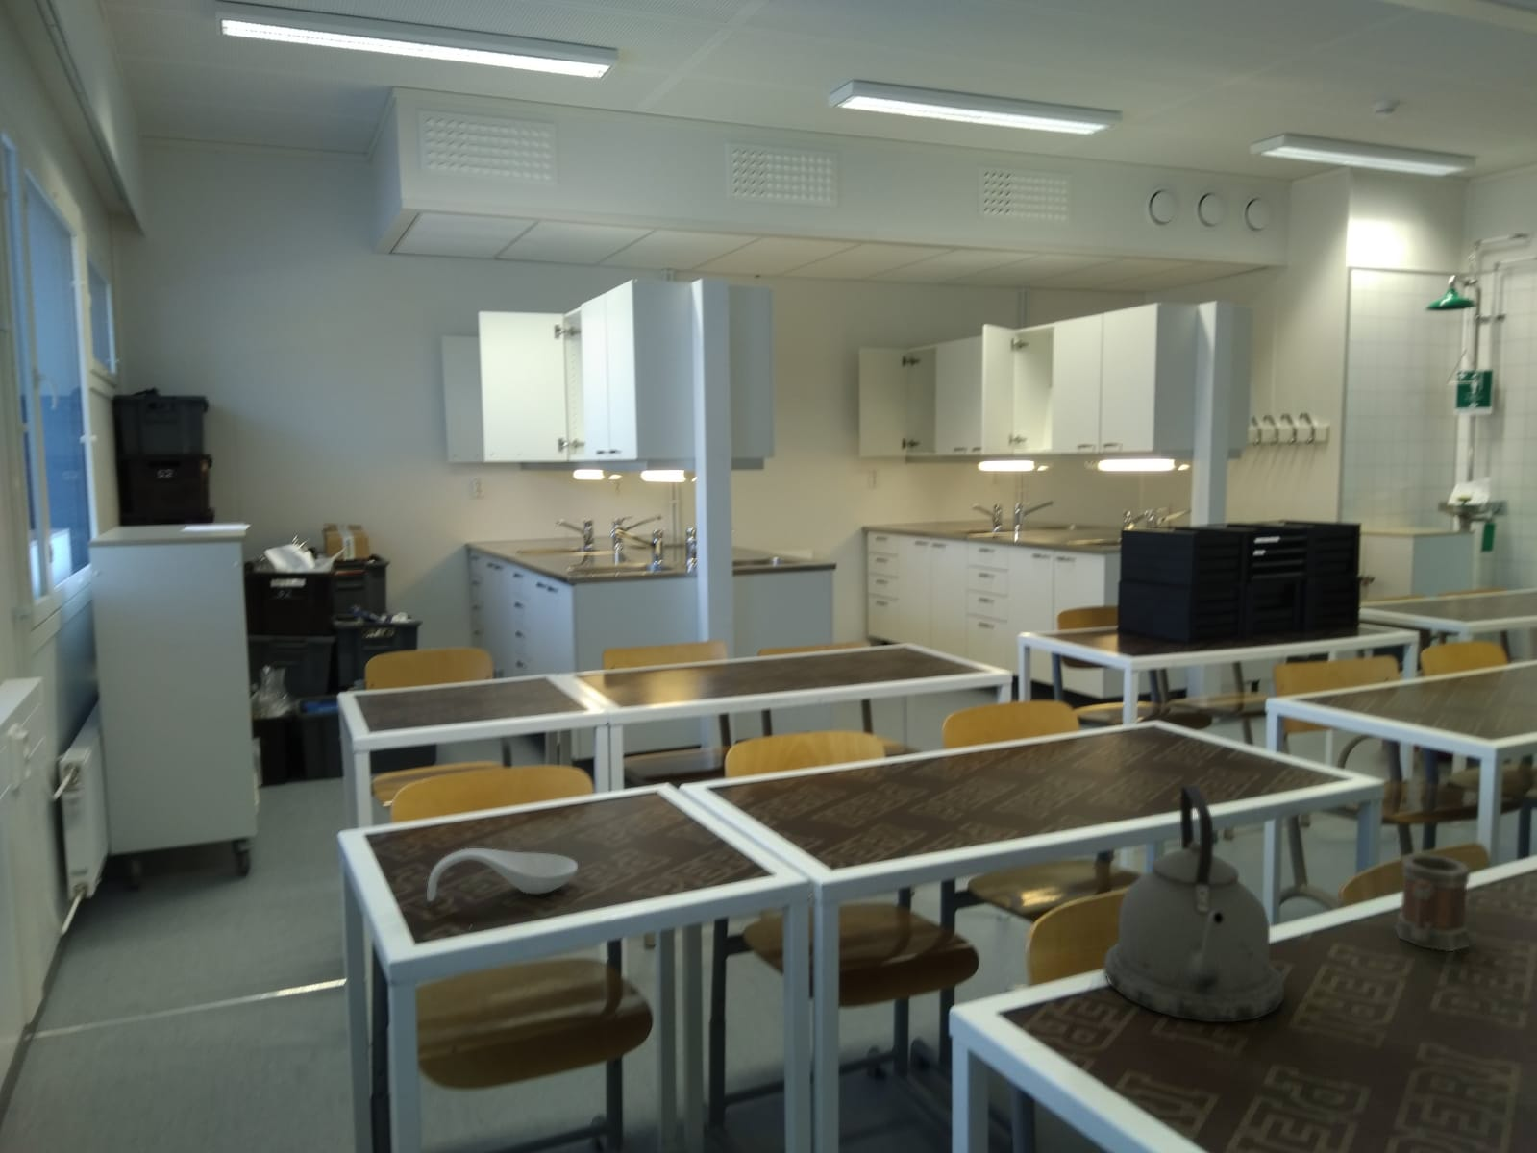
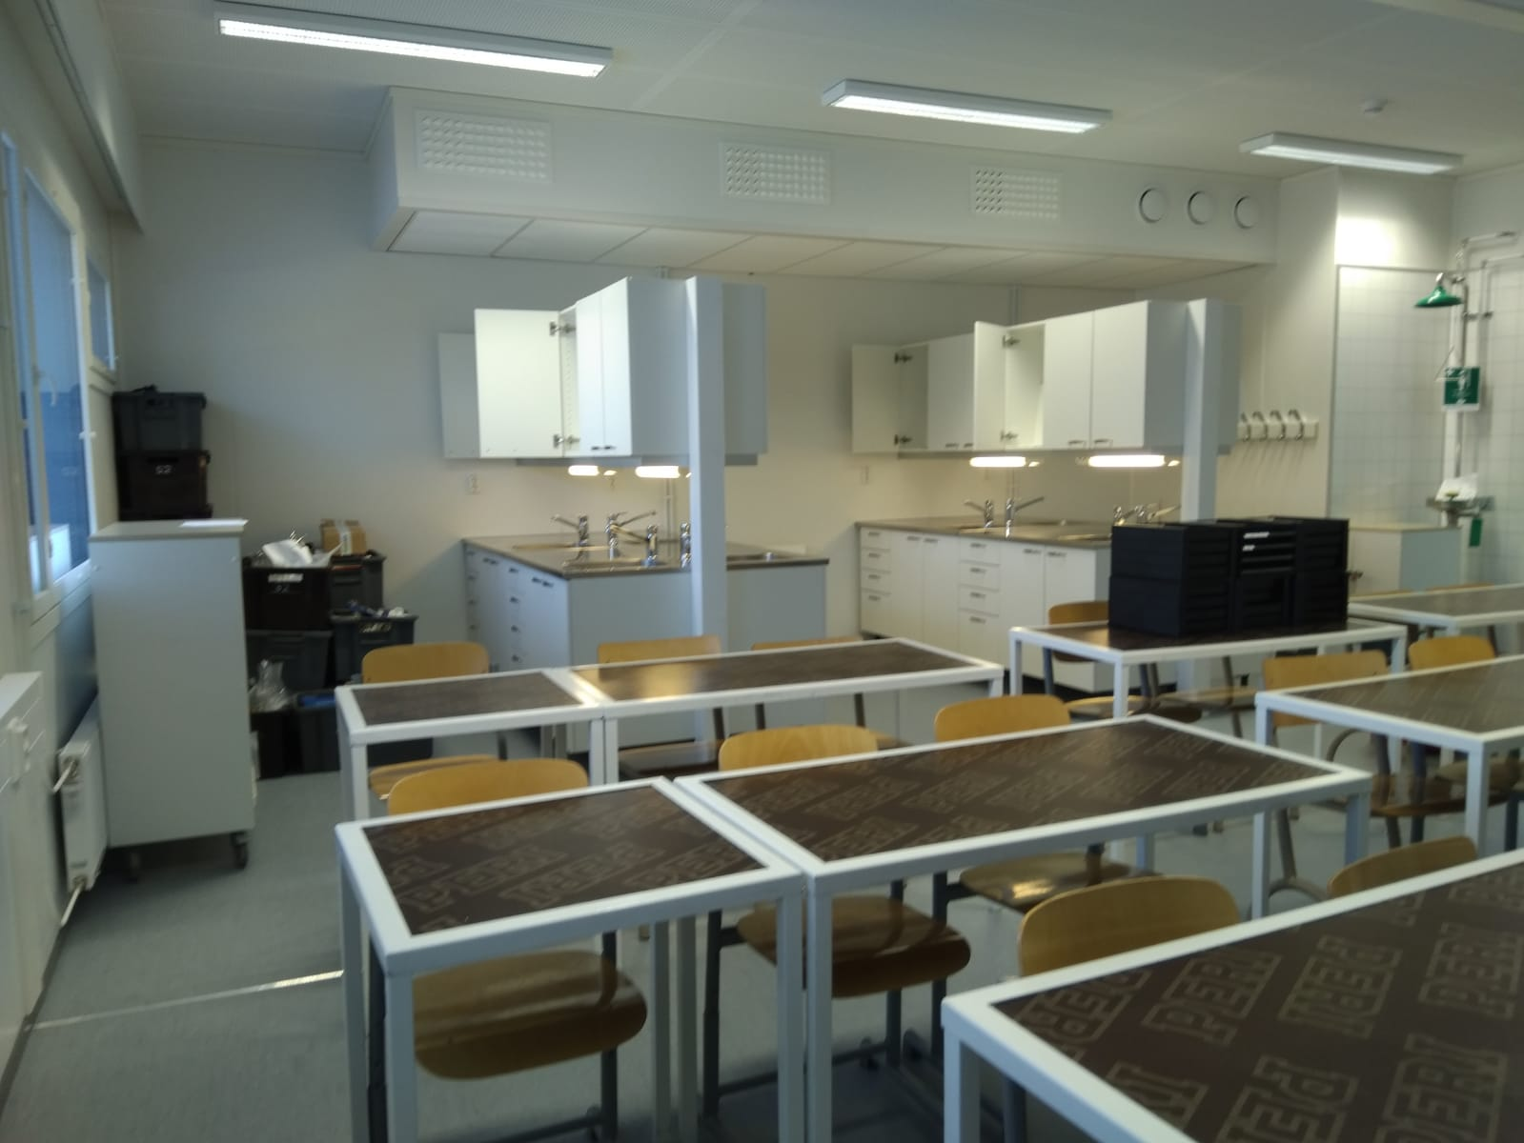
- mug [1395,853,1470,952]
- kettle [1102,784,1285,1023]
- spoon rest [426,848,579,904]
